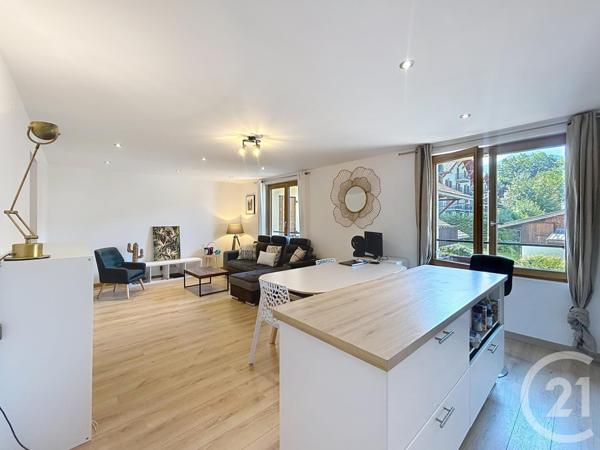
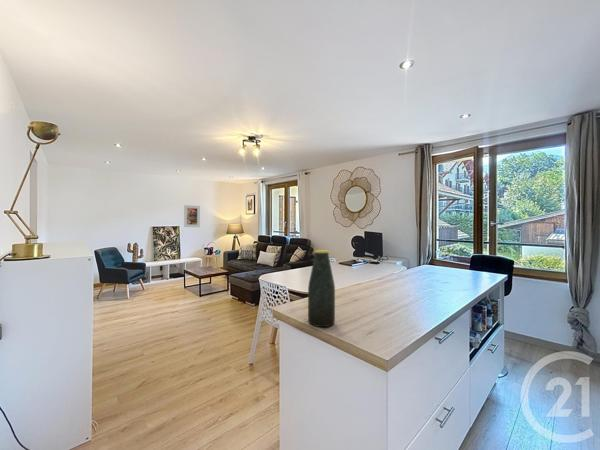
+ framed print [183,204,201,228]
+ bottle [307,249,336,328]
